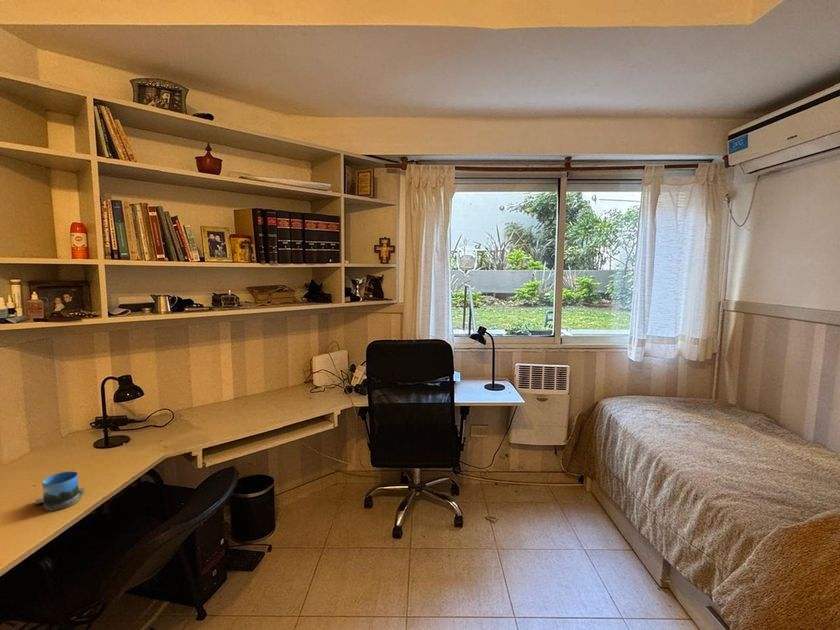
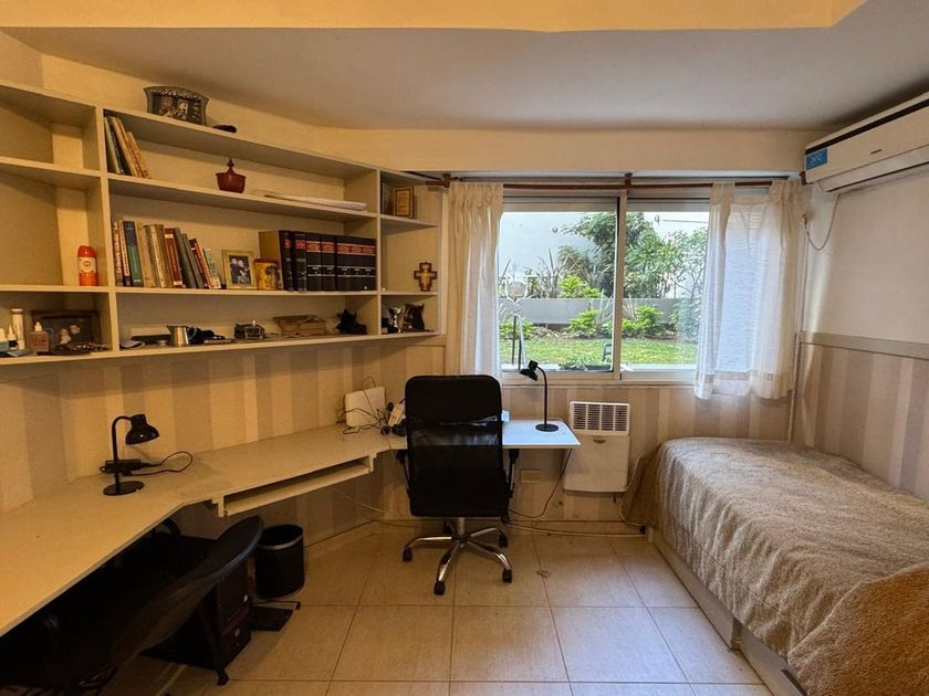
- mug [34,470,85,511]
